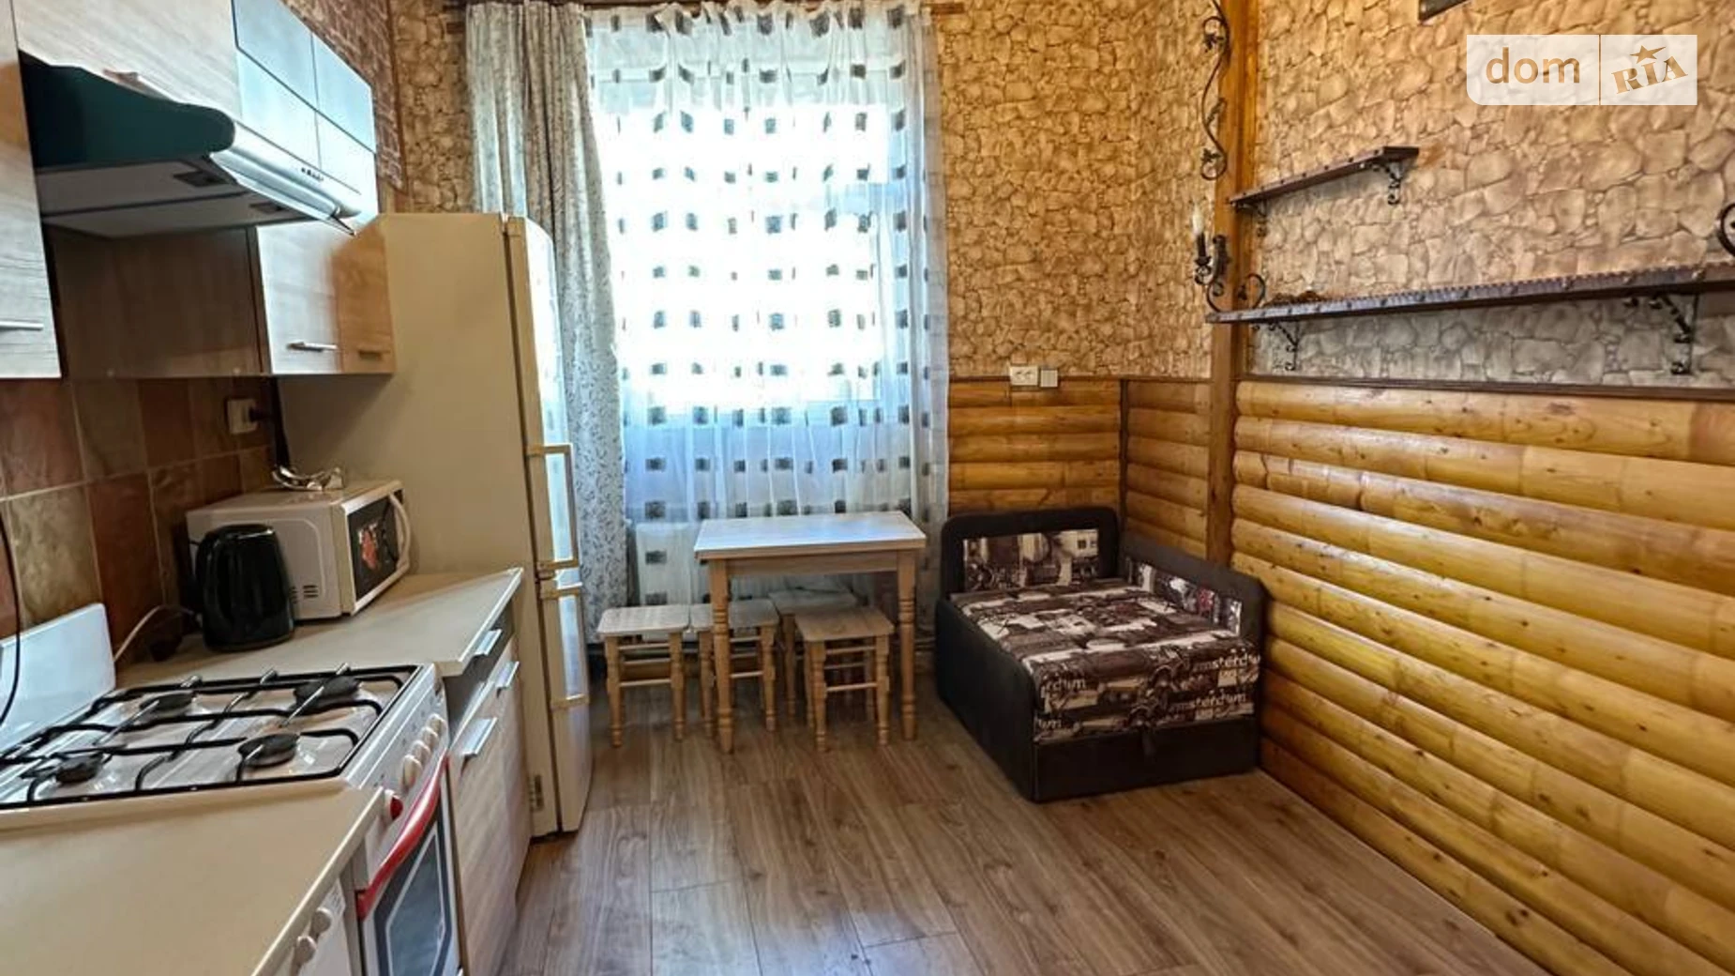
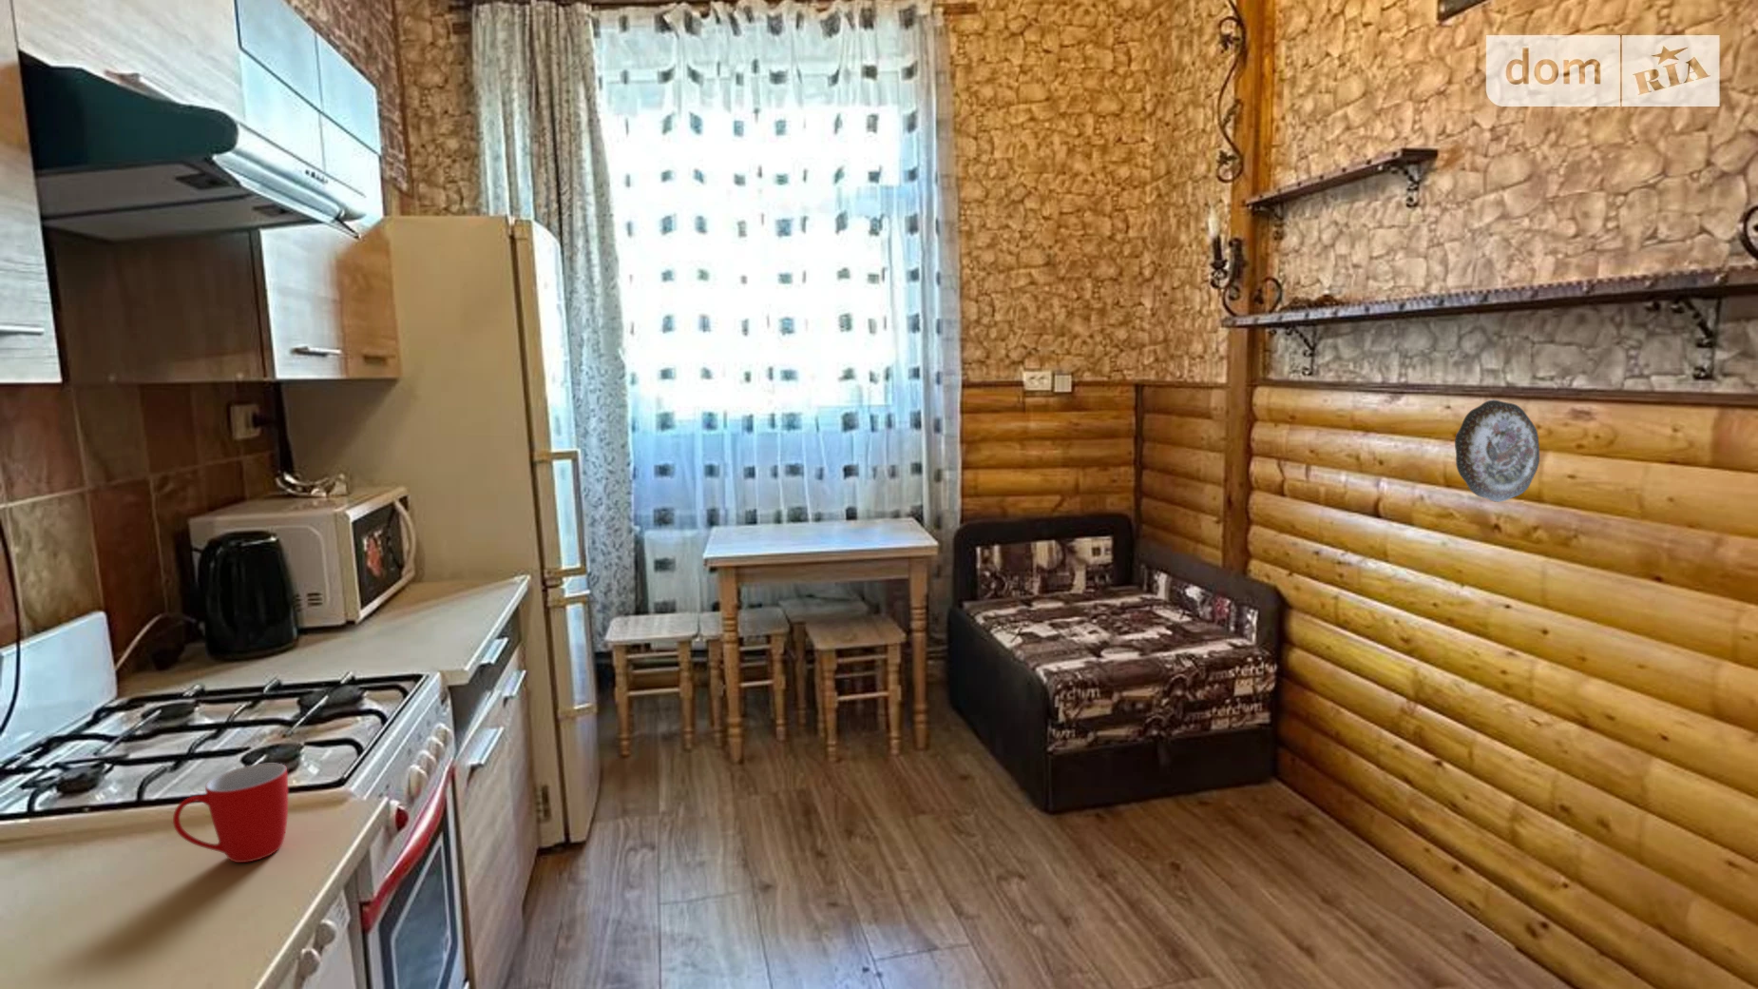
+ mug [171,763,289,863]
+ decorative plate [1454,398,1541,504]
